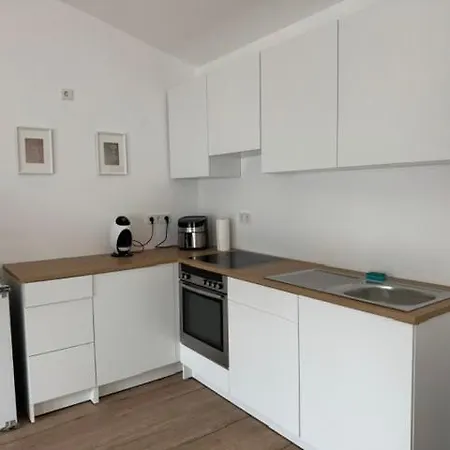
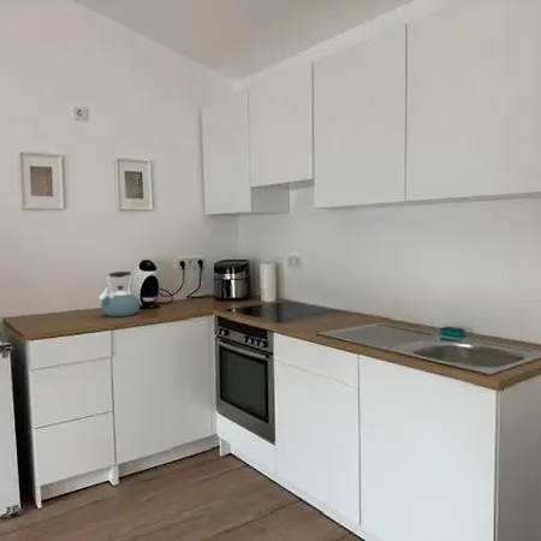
+ kettle [97,270,141,317]
